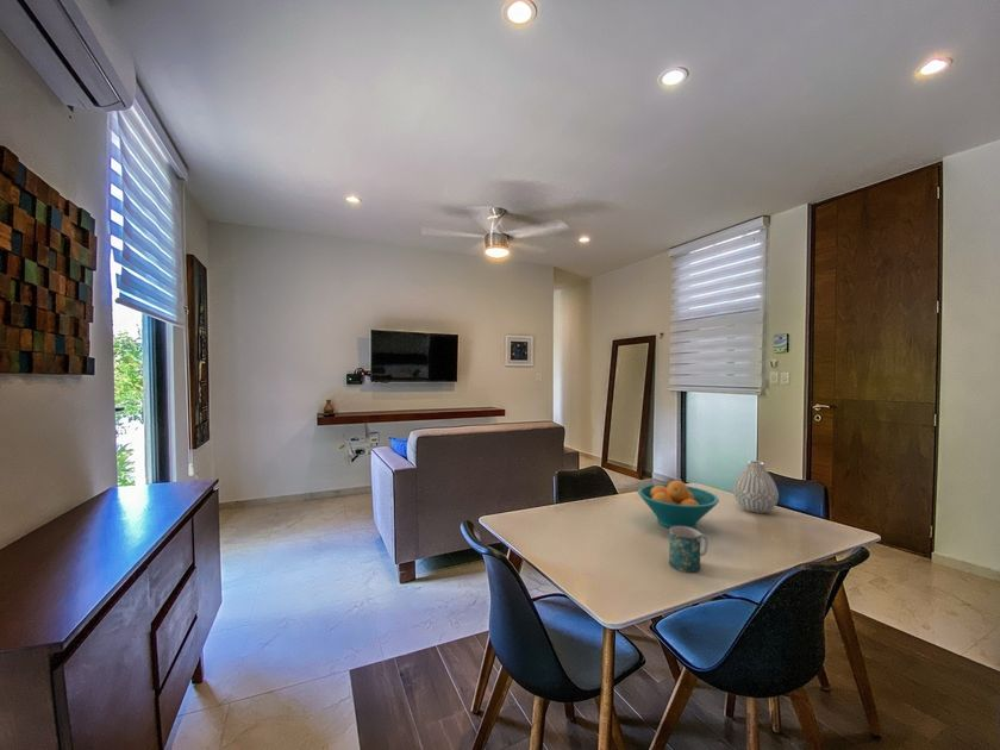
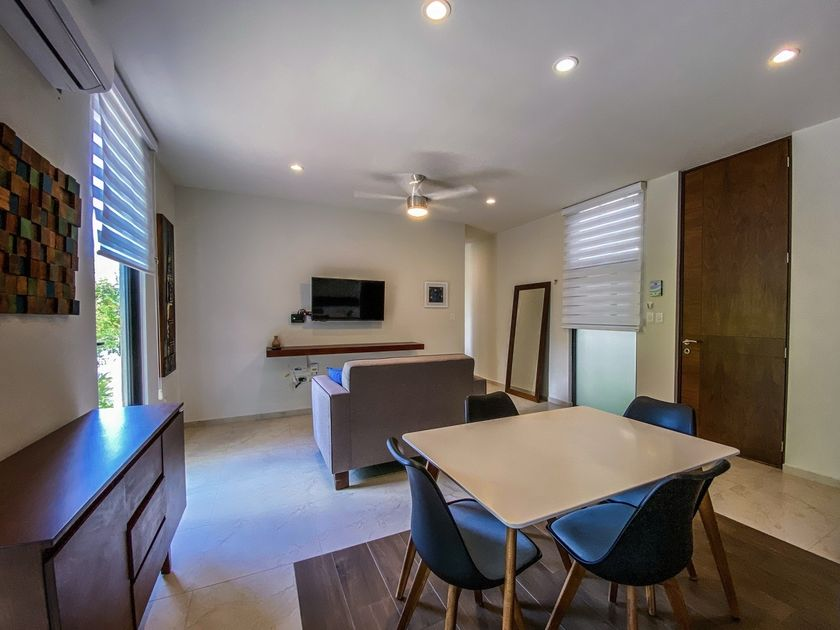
- vase [732,460,780,514]
- fruit bowl [637,480,720,529]
- mug [668,526,710,574]
